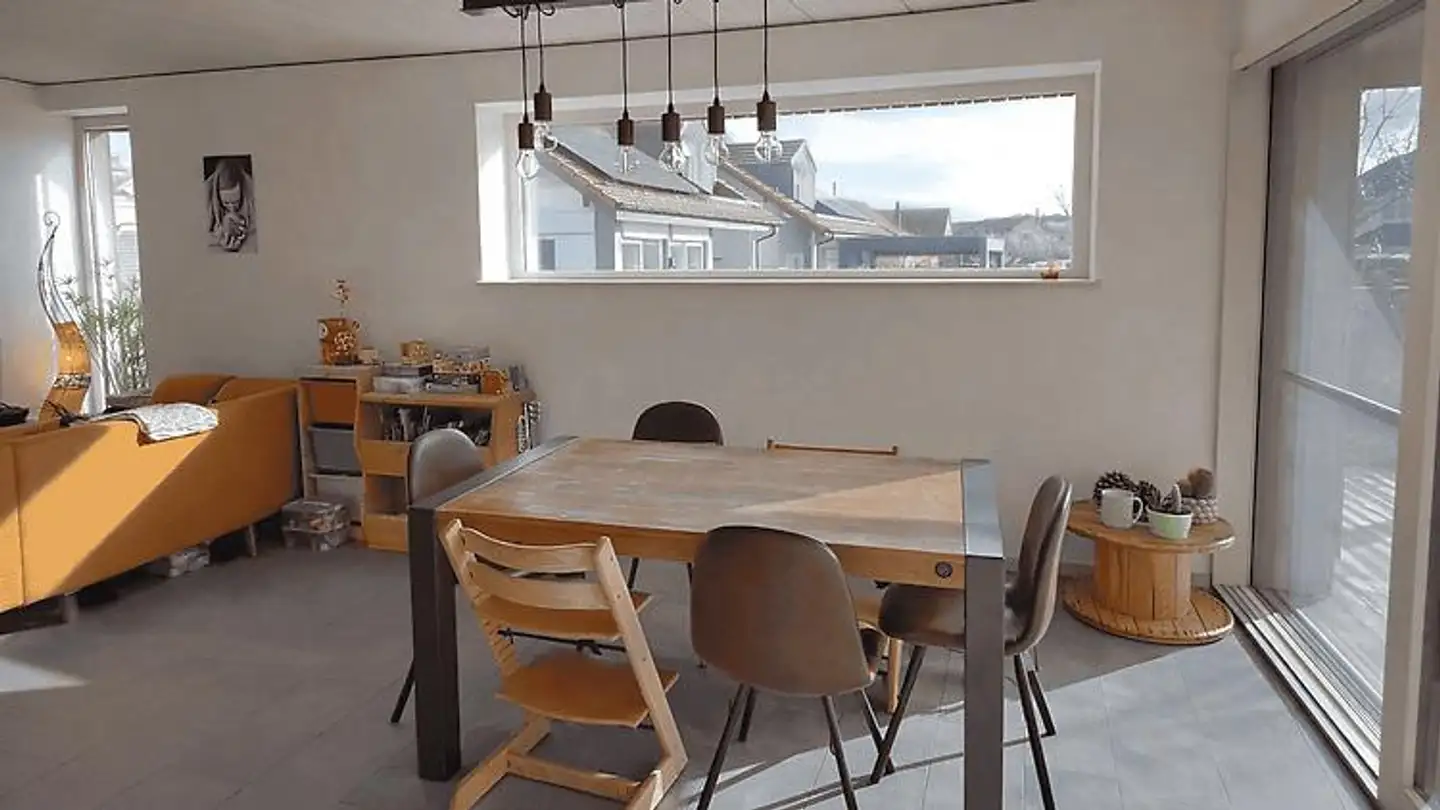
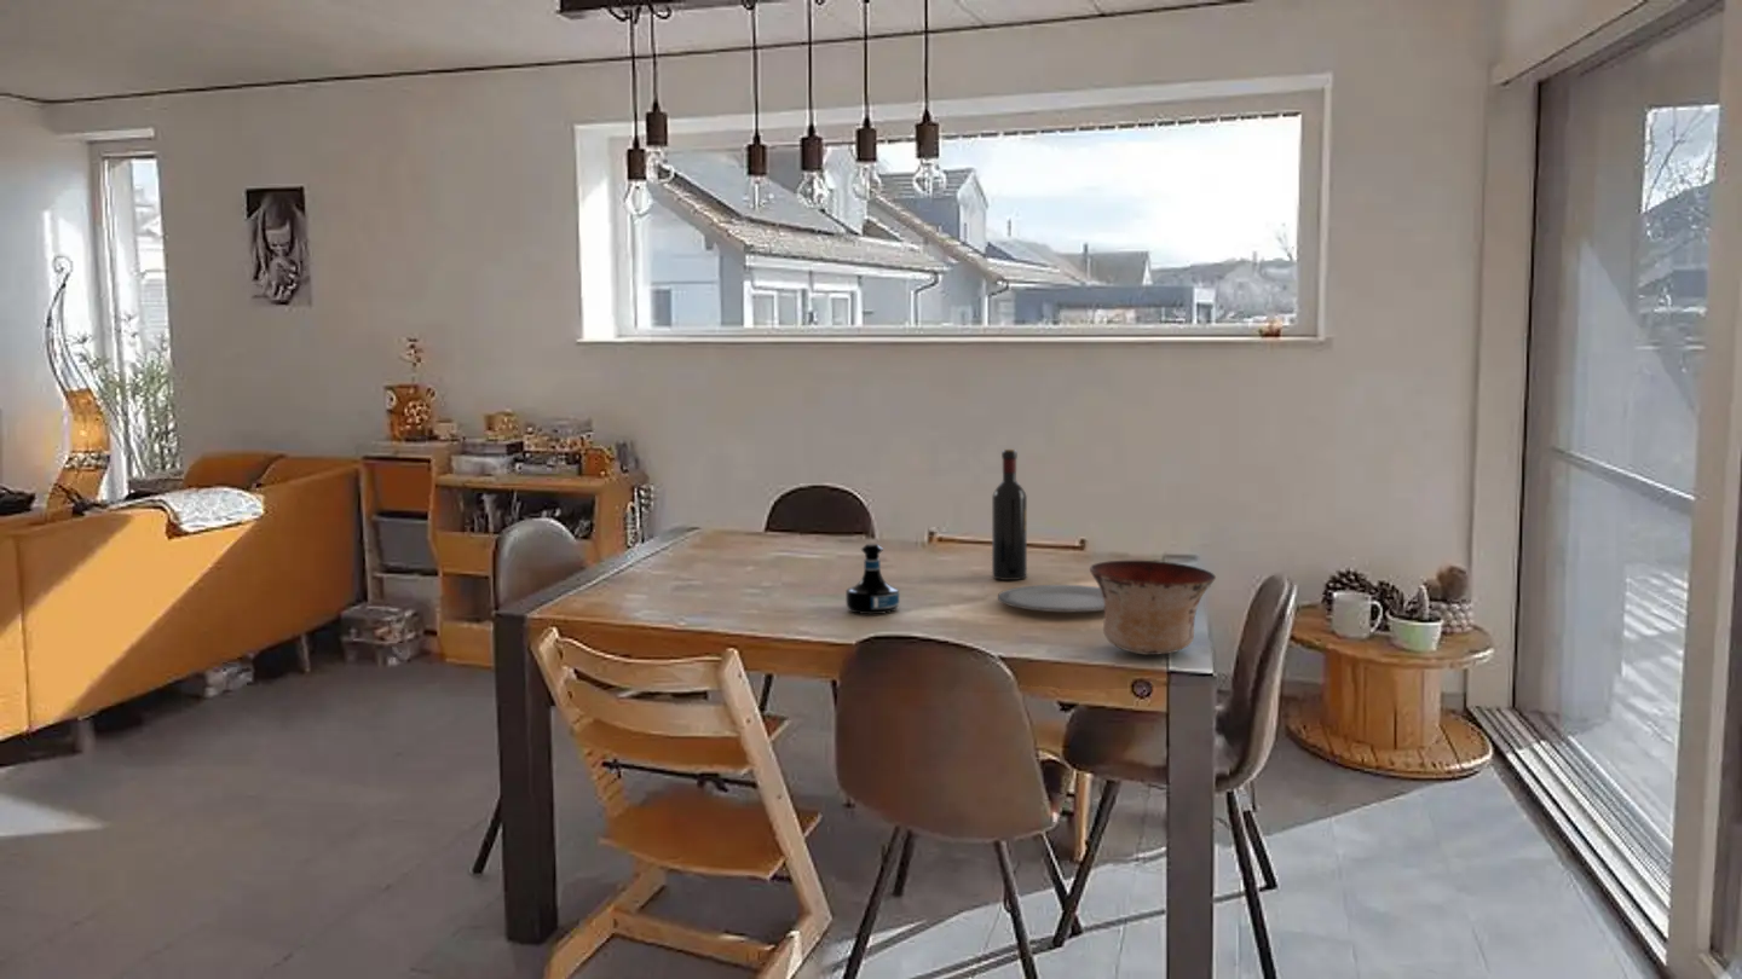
+ bowl [1089,560,1217,656]
+ tequila bottle [844,543,900,615]
+ plate [997,584,1104,613]
+ wine bottle [991,448,1028,581]
